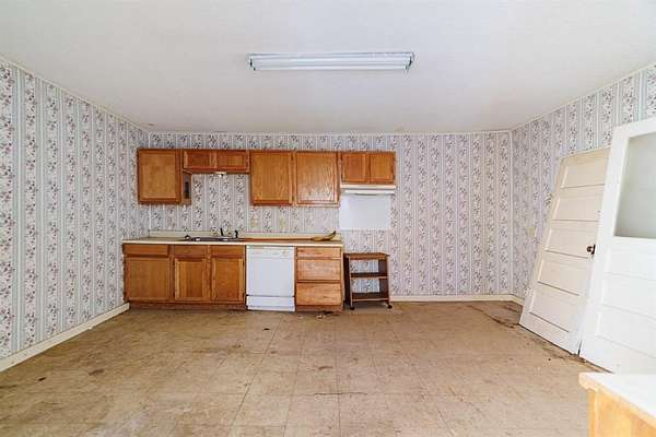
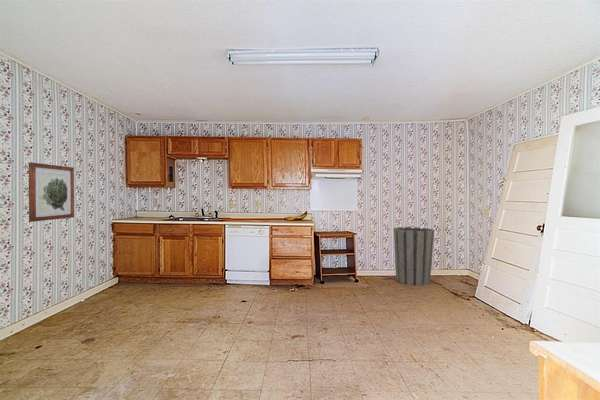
+ wall art [28,162,75,223]
+ trash can [393,226,435,286]
